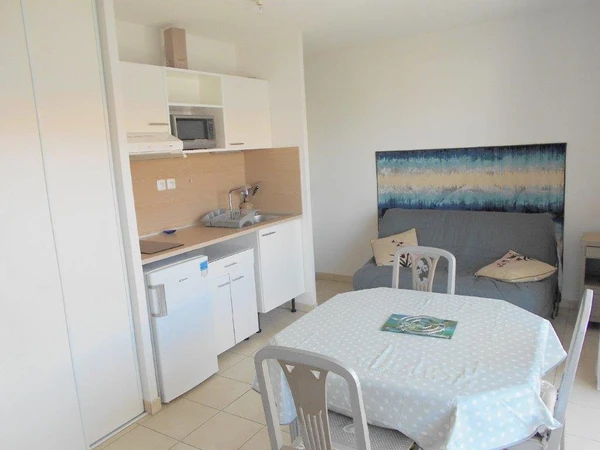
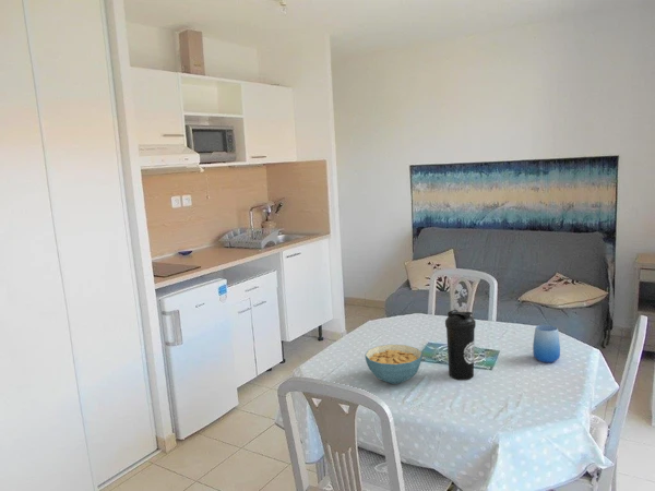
+ water bottle [444,309,477,381]
+ cereal bowl [364,344,424,385]
+ cup [532,324,561,363]
